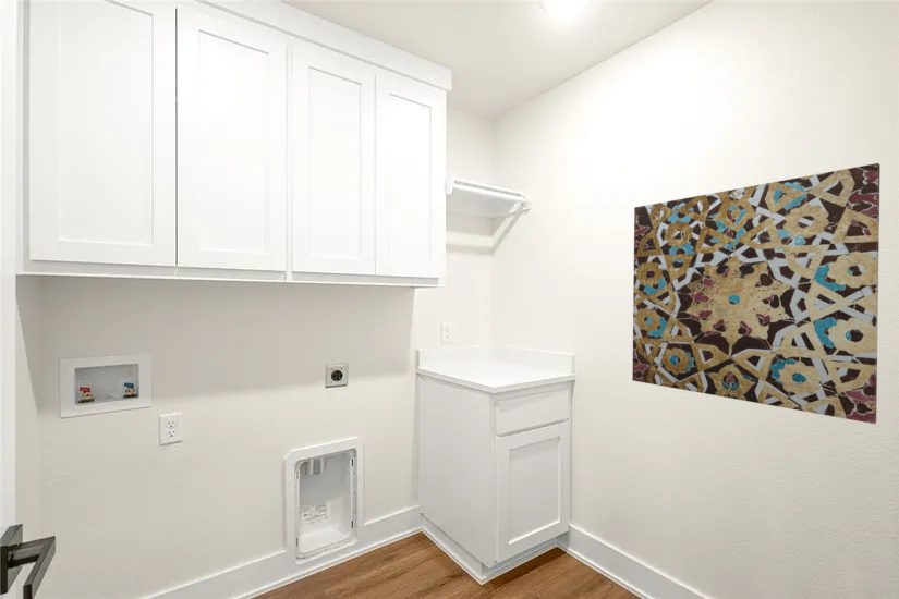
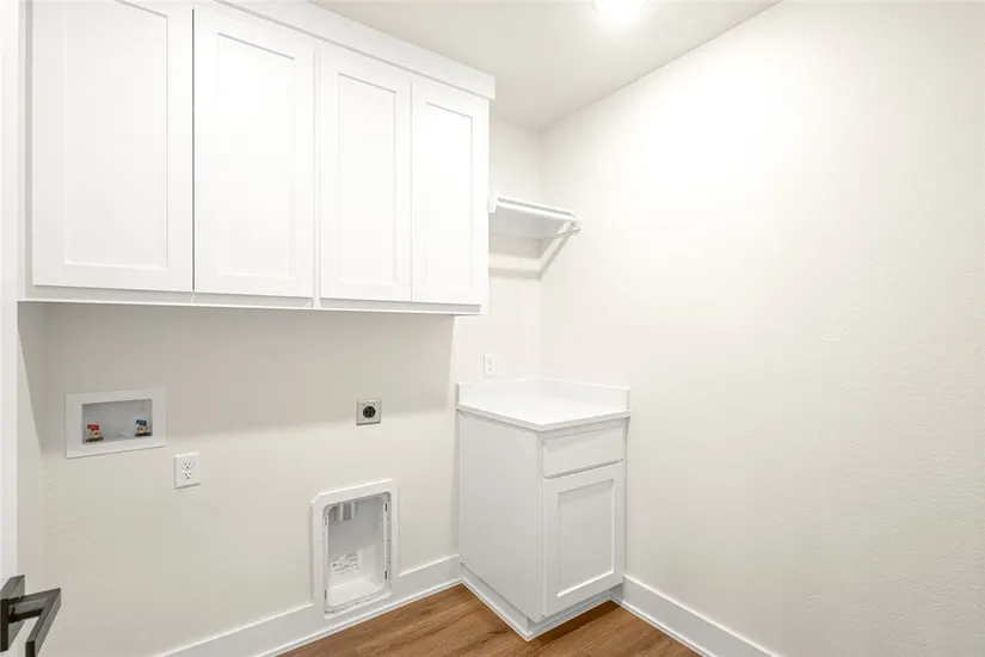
- wall art [631,162,882,425]
